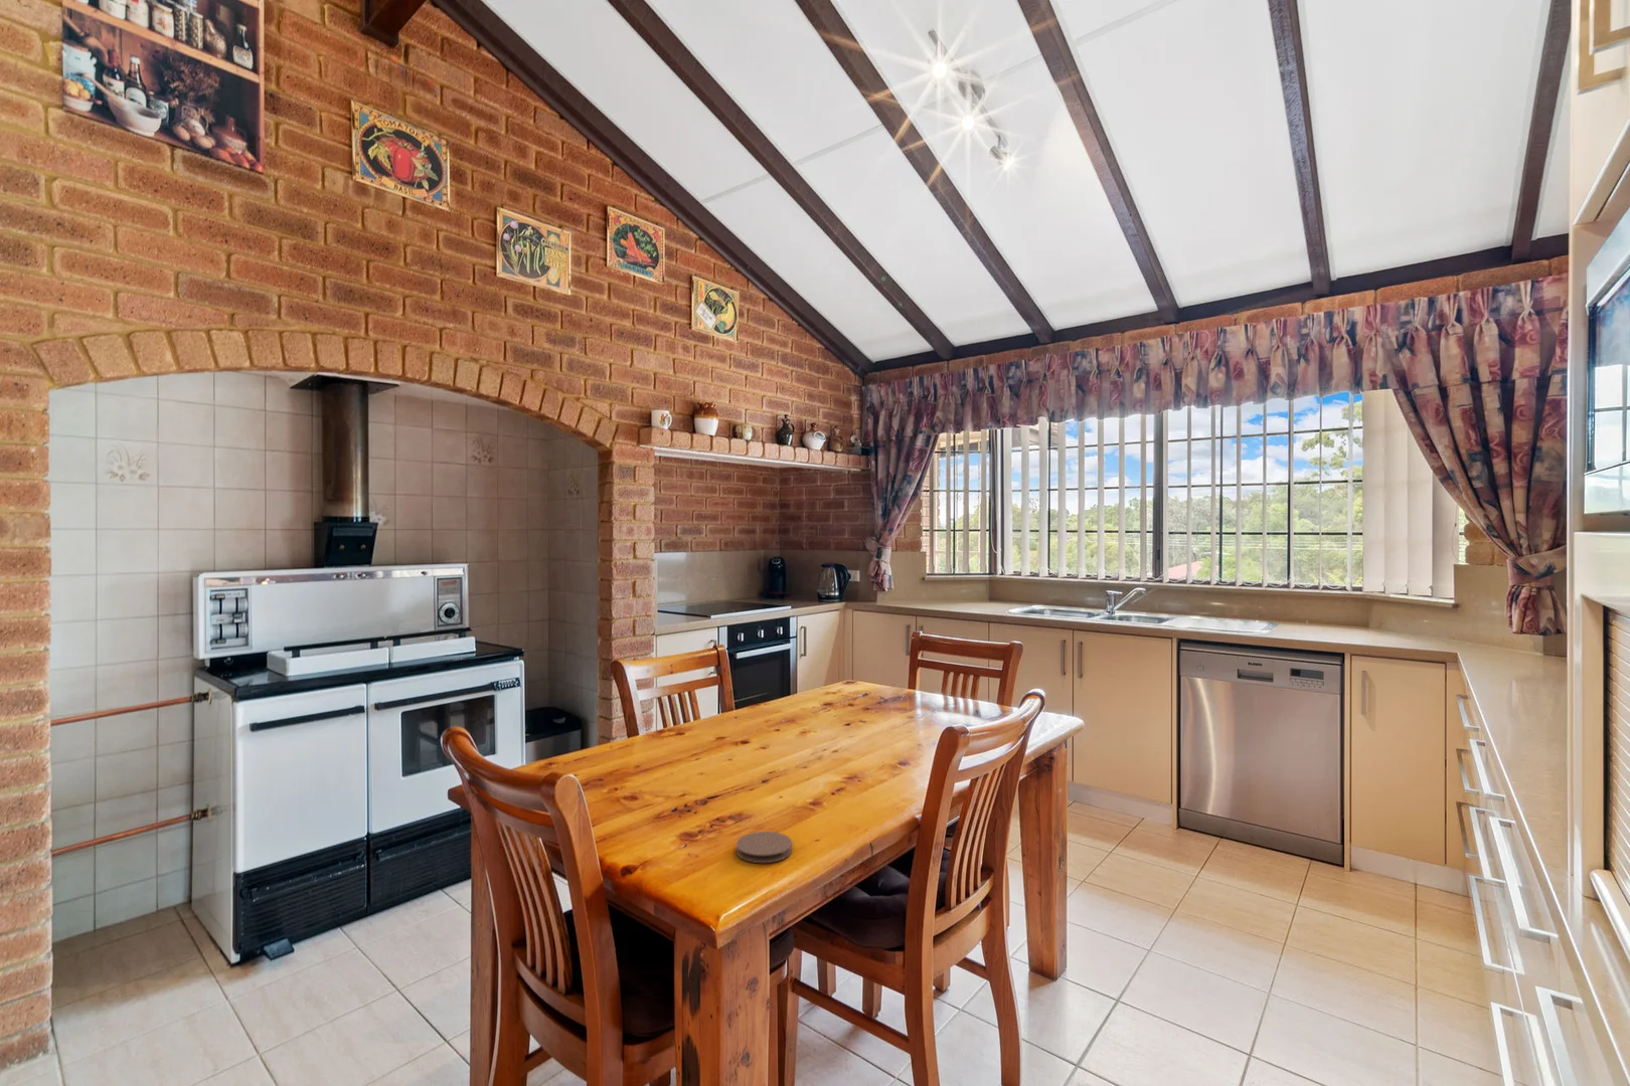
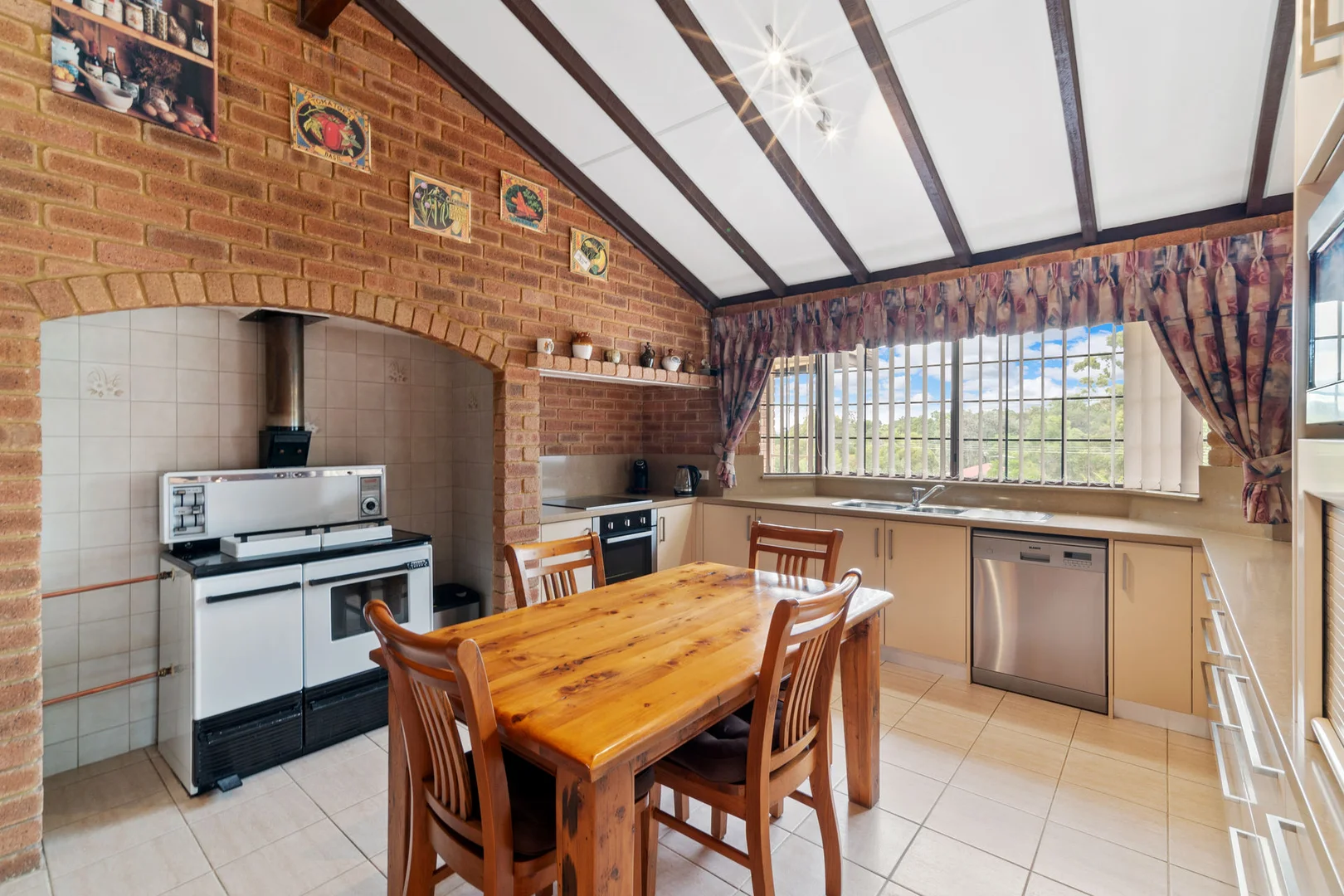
- coaster [735,830,793,864]
